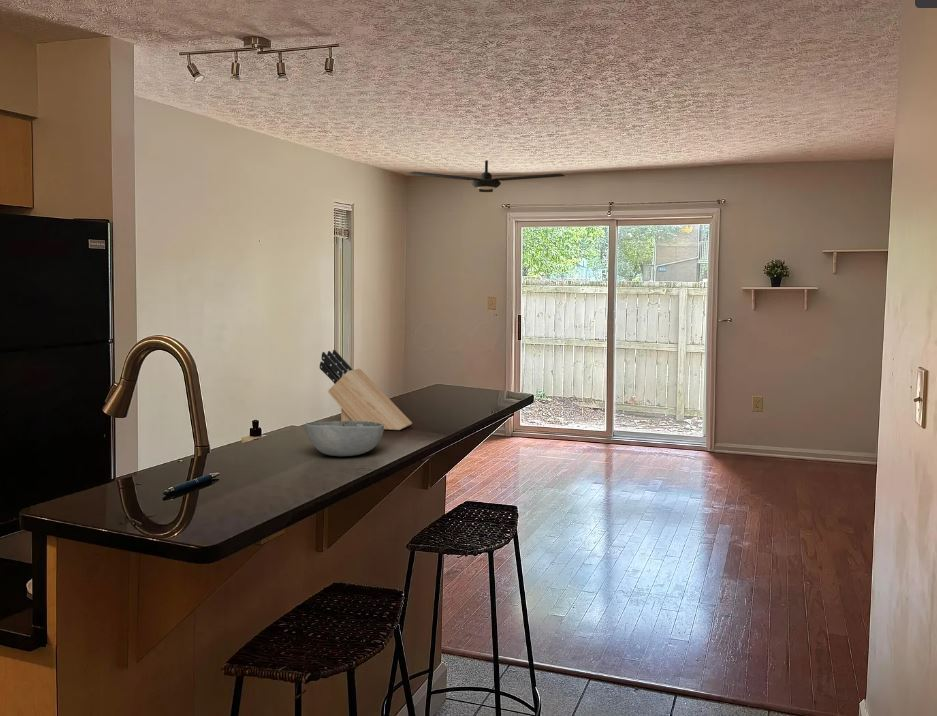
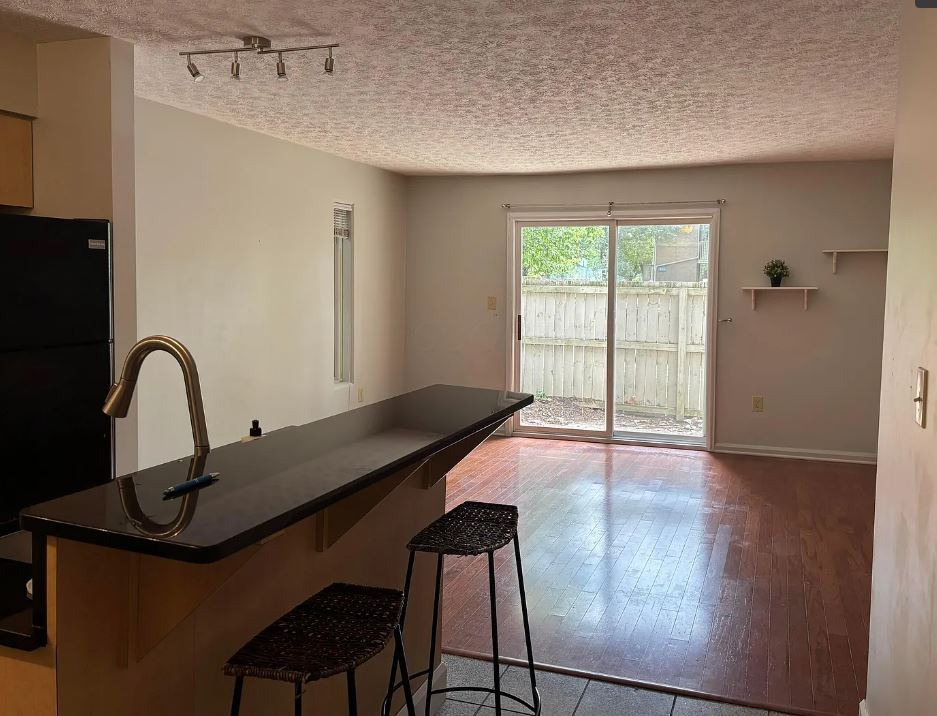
- knife block [319,349,413,431]
- ceiling fan [407,159,566,193]
- bowl [304,420,385,457]
